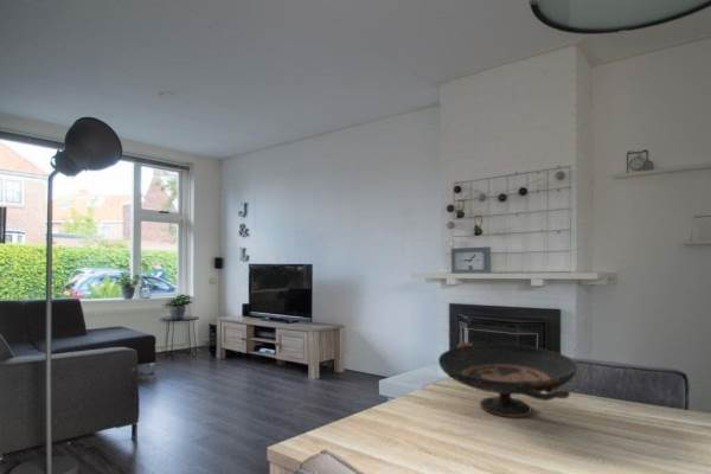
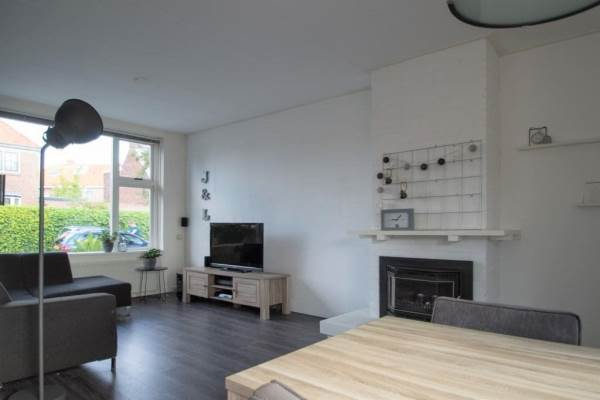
- decorative bowl [437,341,578,418]
